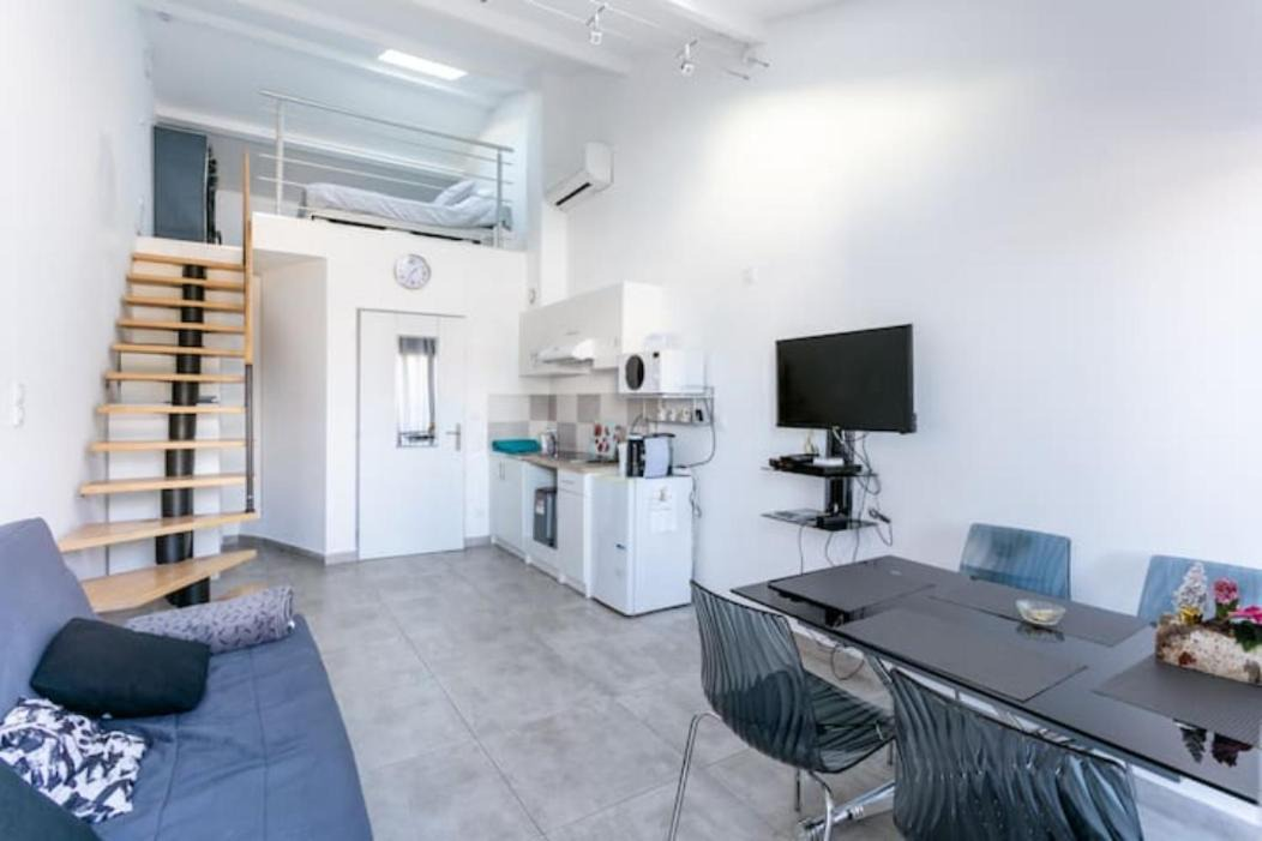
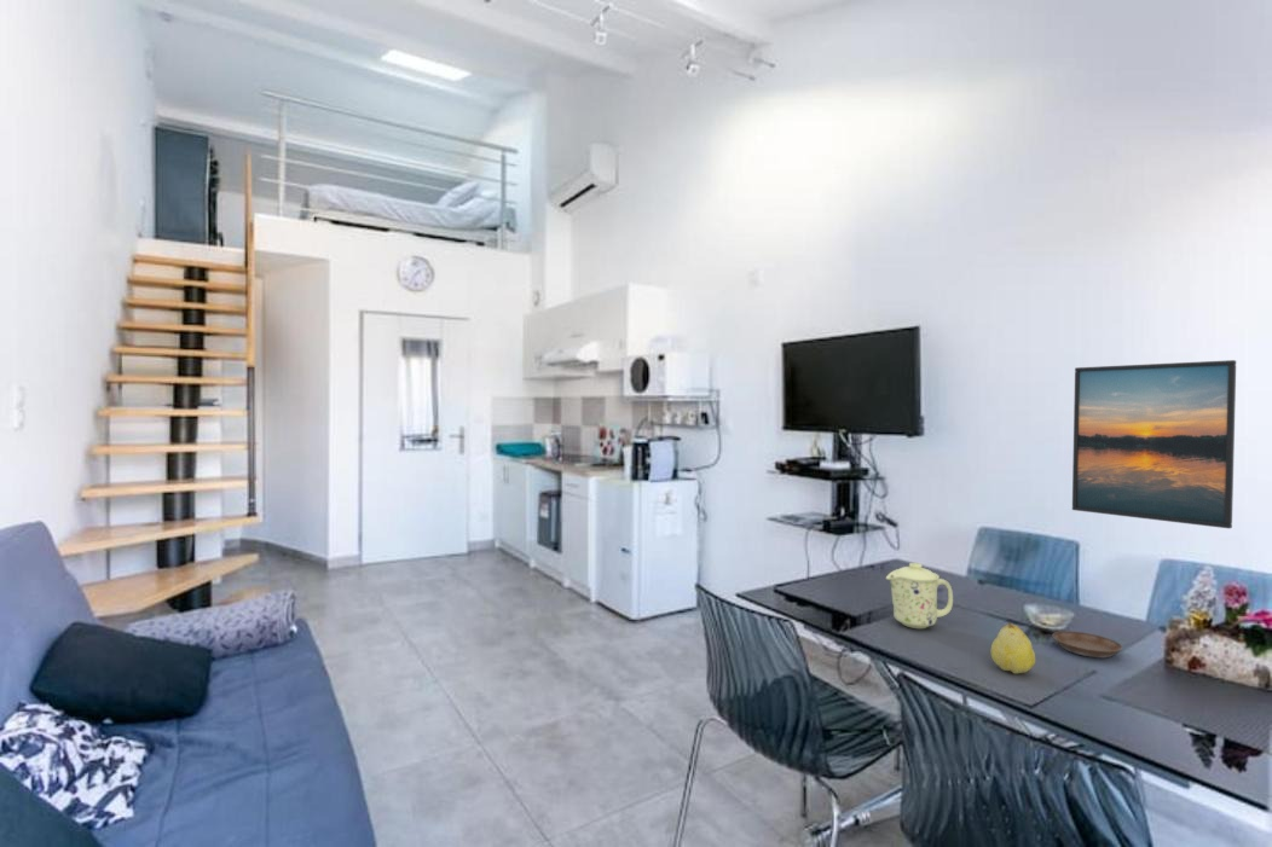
+ saucer [1052,630,1123,659]
+ fruit [989,620,1036,675]
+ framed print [1071,359,1237,529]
+ mug [885,562,954,630]
